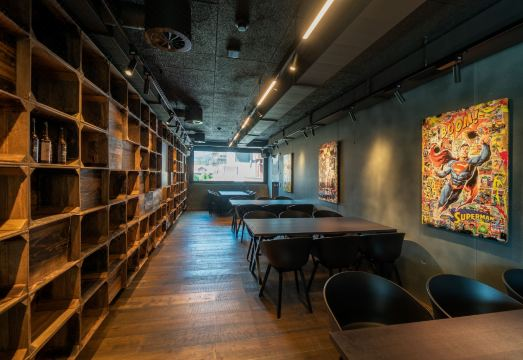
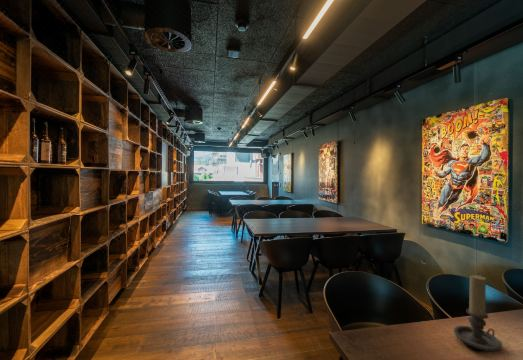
+ candle holder [453,273,503,353]
